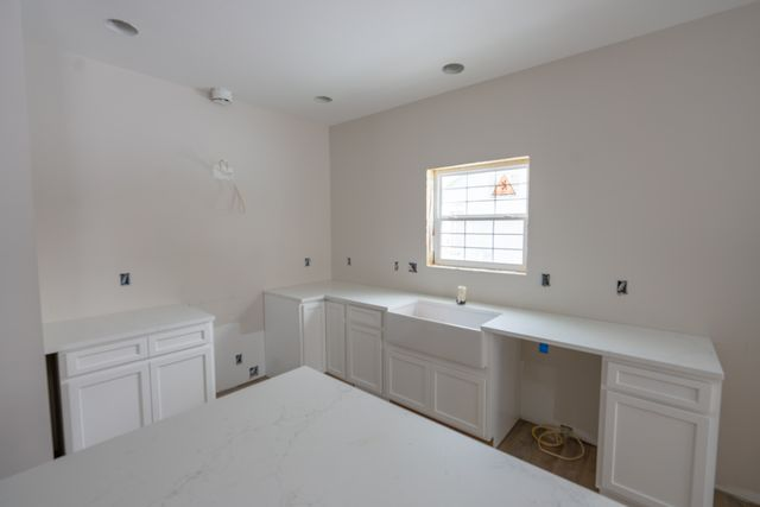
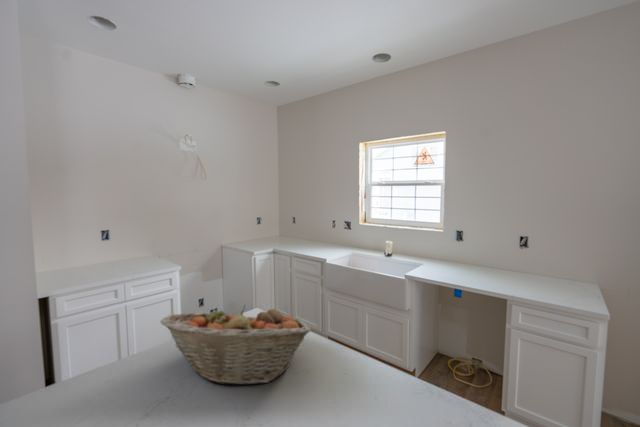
+ fruit basket [160,304,312,386]
